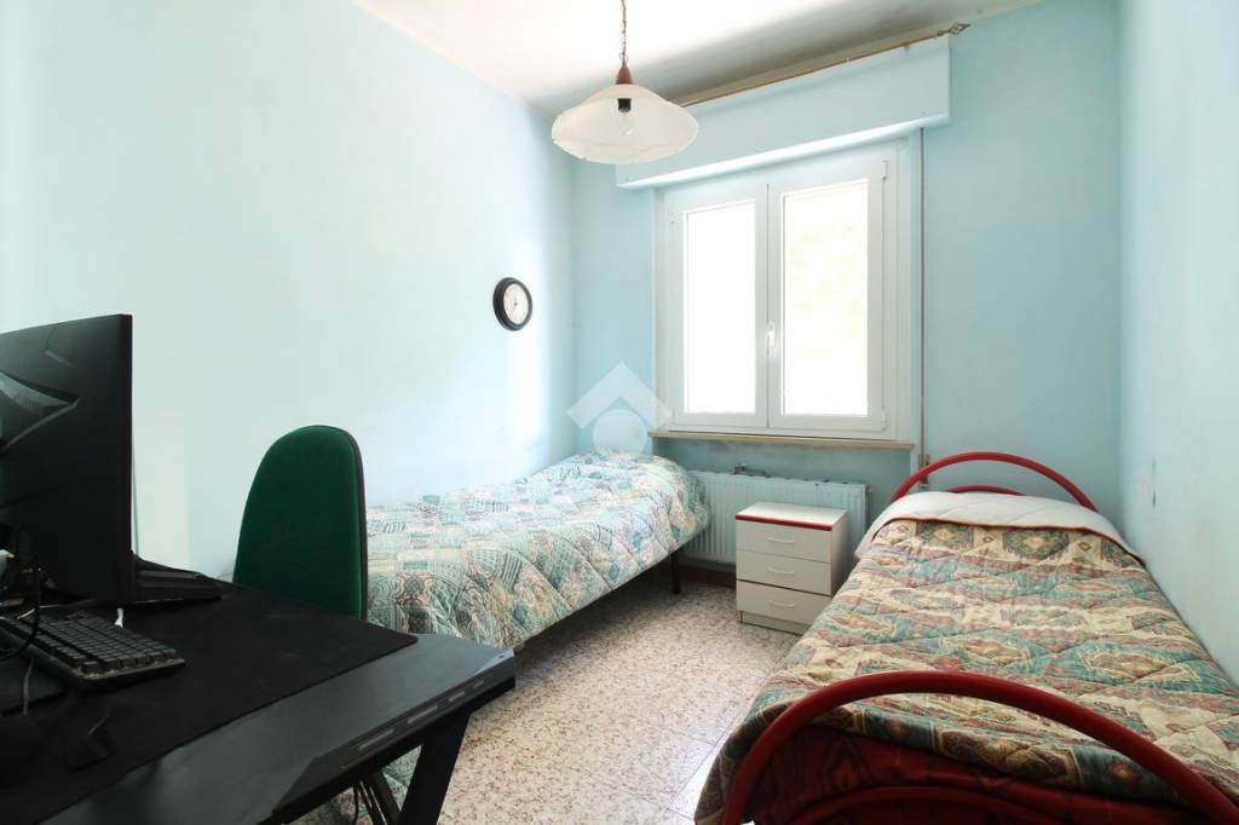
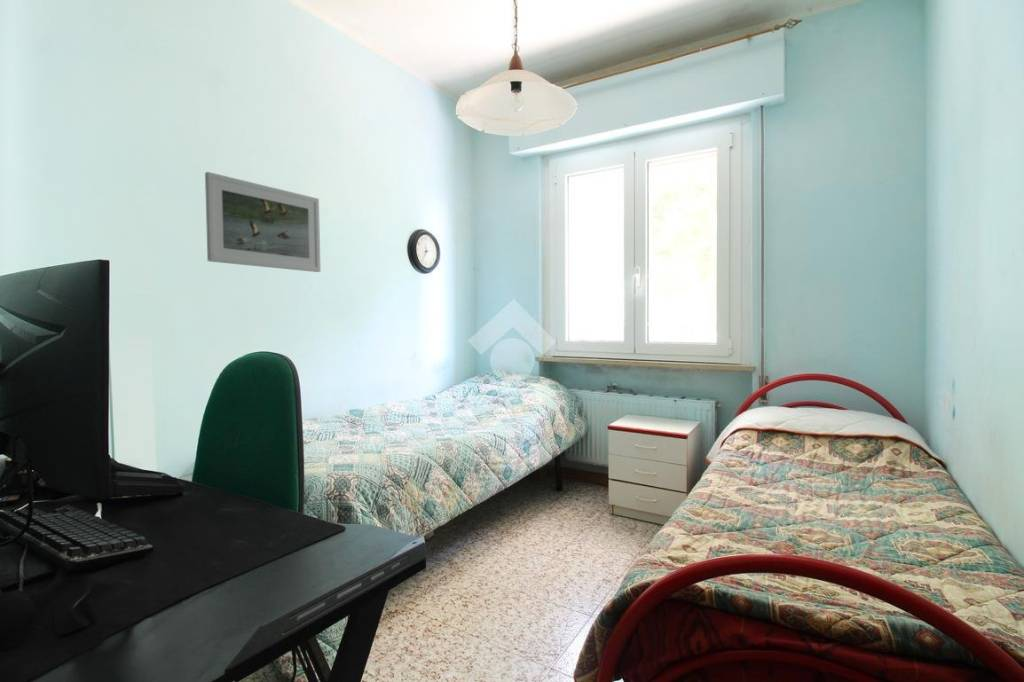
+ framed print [204,171,322,273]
